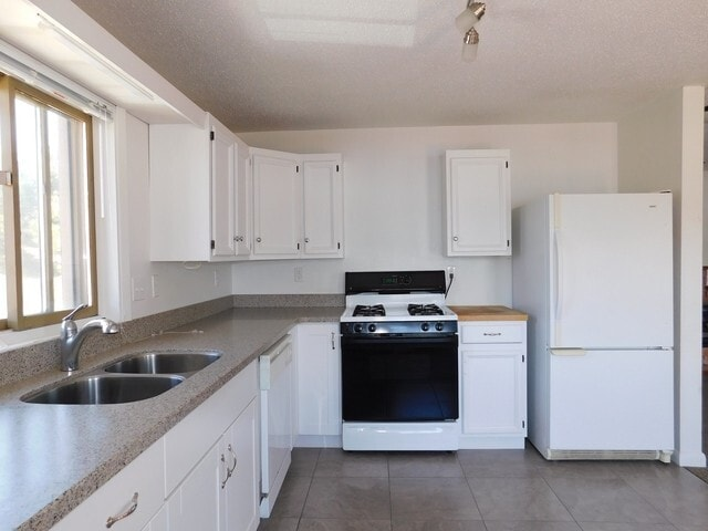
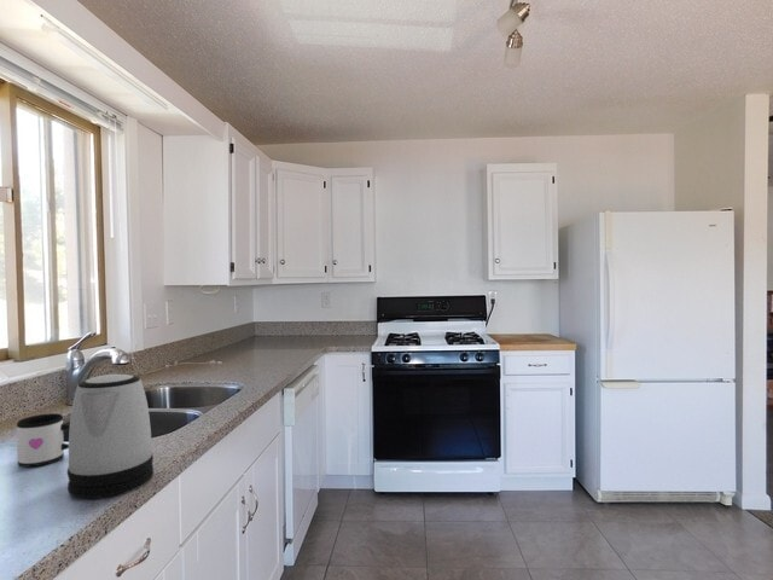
+ kettle [66,372,155,499]
+ mug [16,412,70,468]
